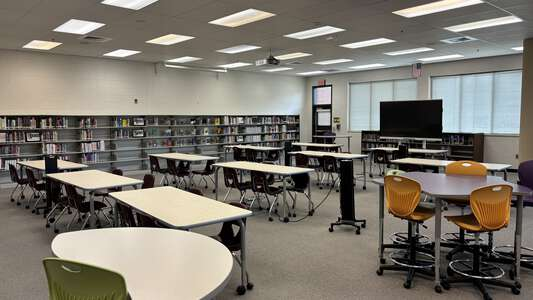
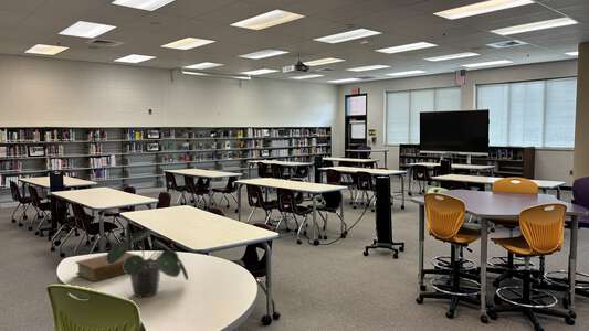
+ book [74,252,136,282]
+ potted plant [106,229,189,298]
